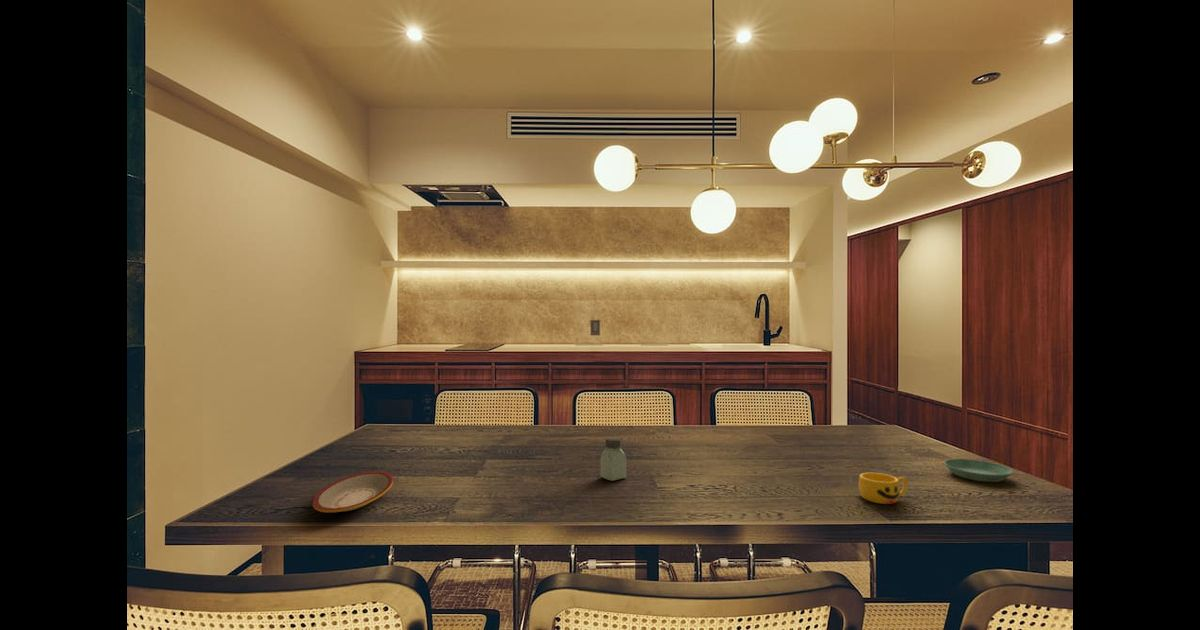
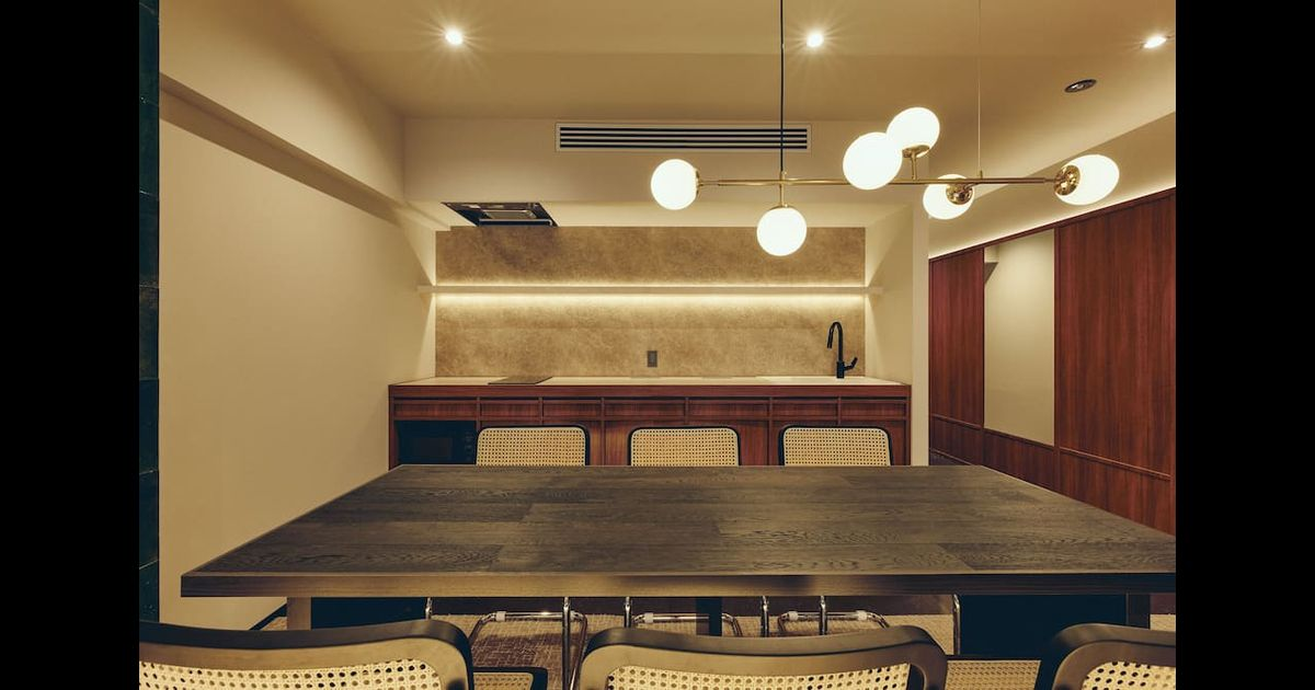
- saucer [943,458,1014,483]
- cup [858,472,909,505]
- plate [312,470,394,514]
- saltshaker [600,436,627,482]
